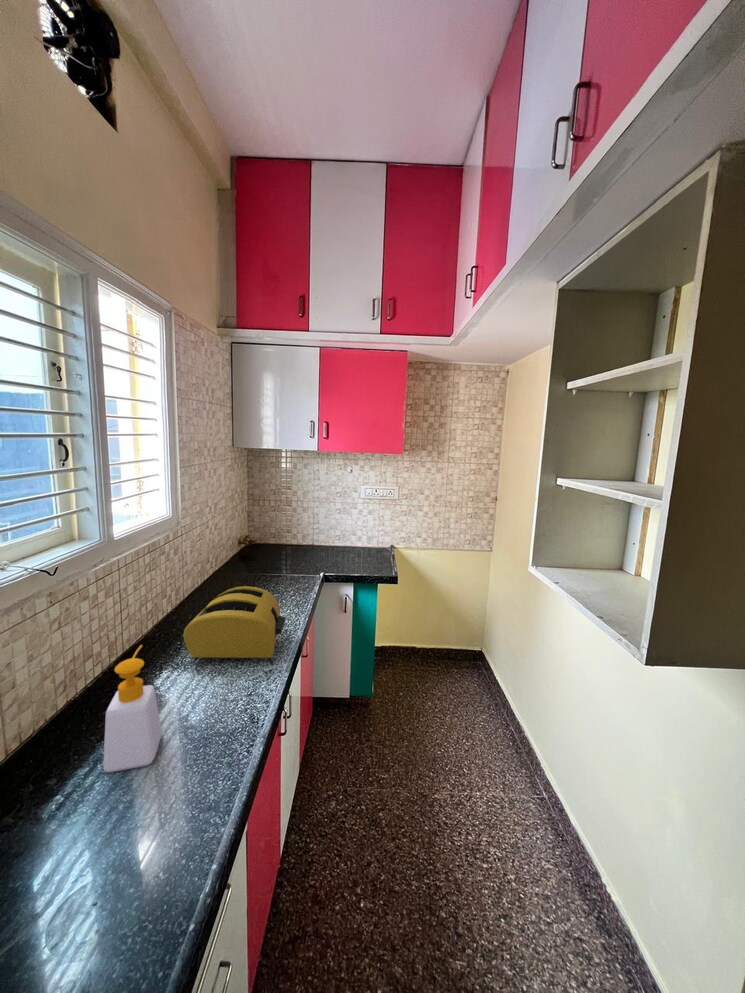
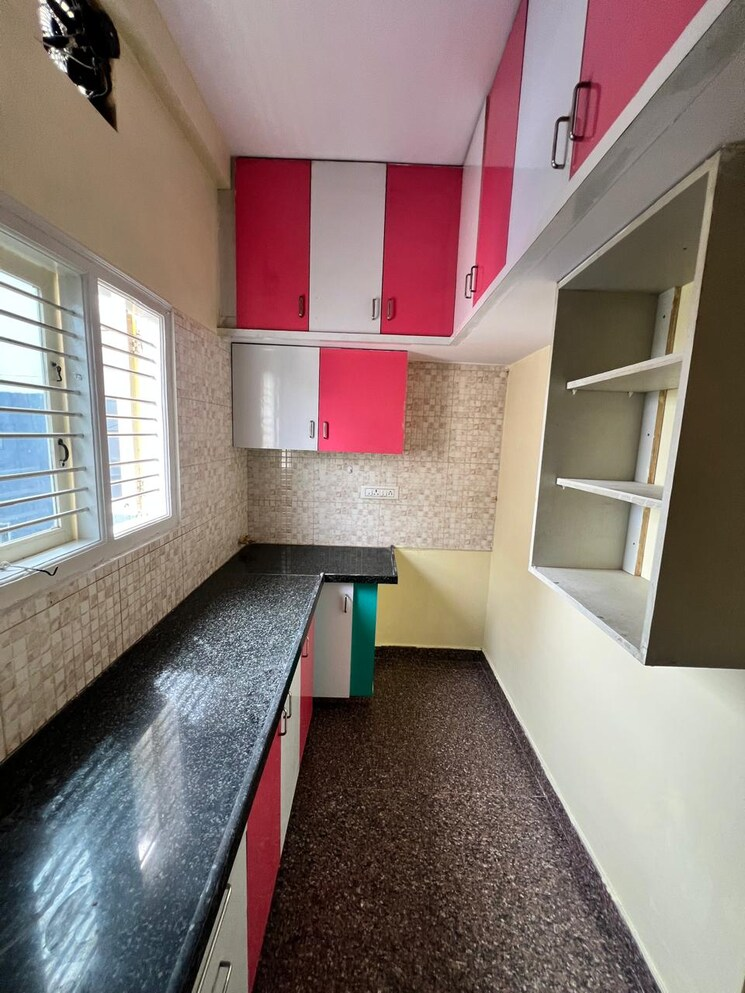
- toaster [182,585,286,667]
- soap bottle [102,644,163,773]
